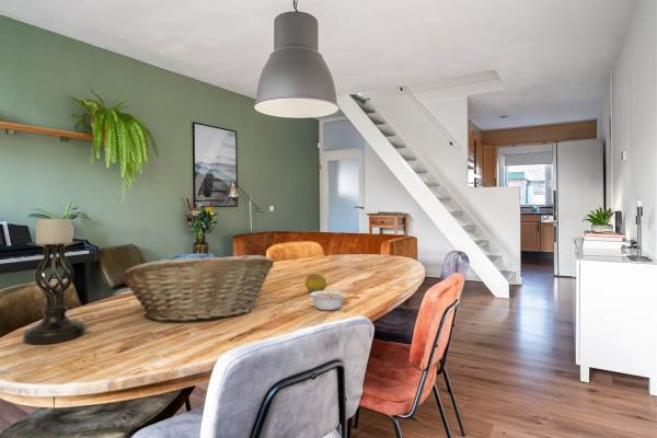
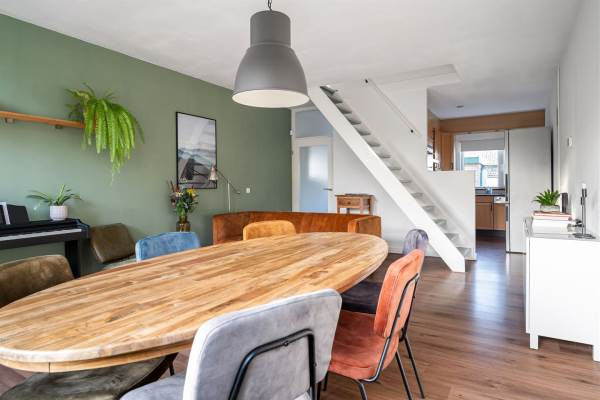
- legume [309,289,347,311]
- fruit basket [119,254,275,322]
- fruit [304,273,327,292]
- candle holder [22,214,87,345]
